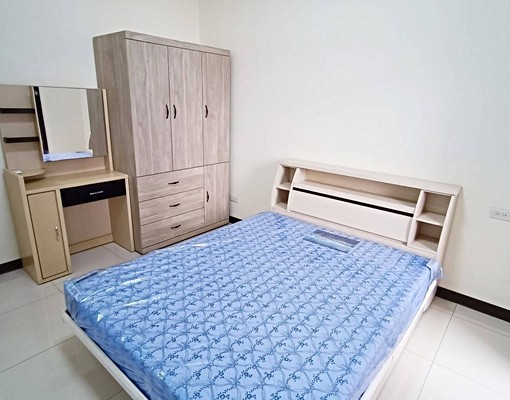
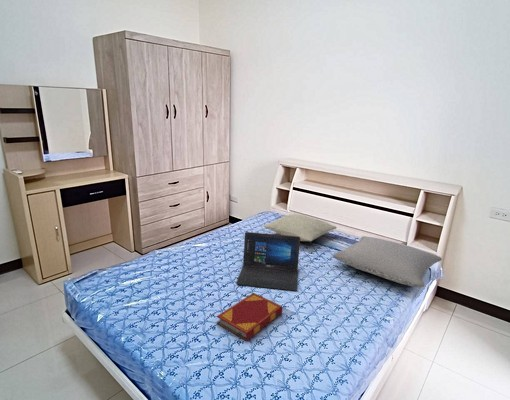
+ pillow [263,213,338,242]
+ laptop [235,231,301,292]
+ pillow [332,235,443,288]
+ hardback book [216,292,283,342]
